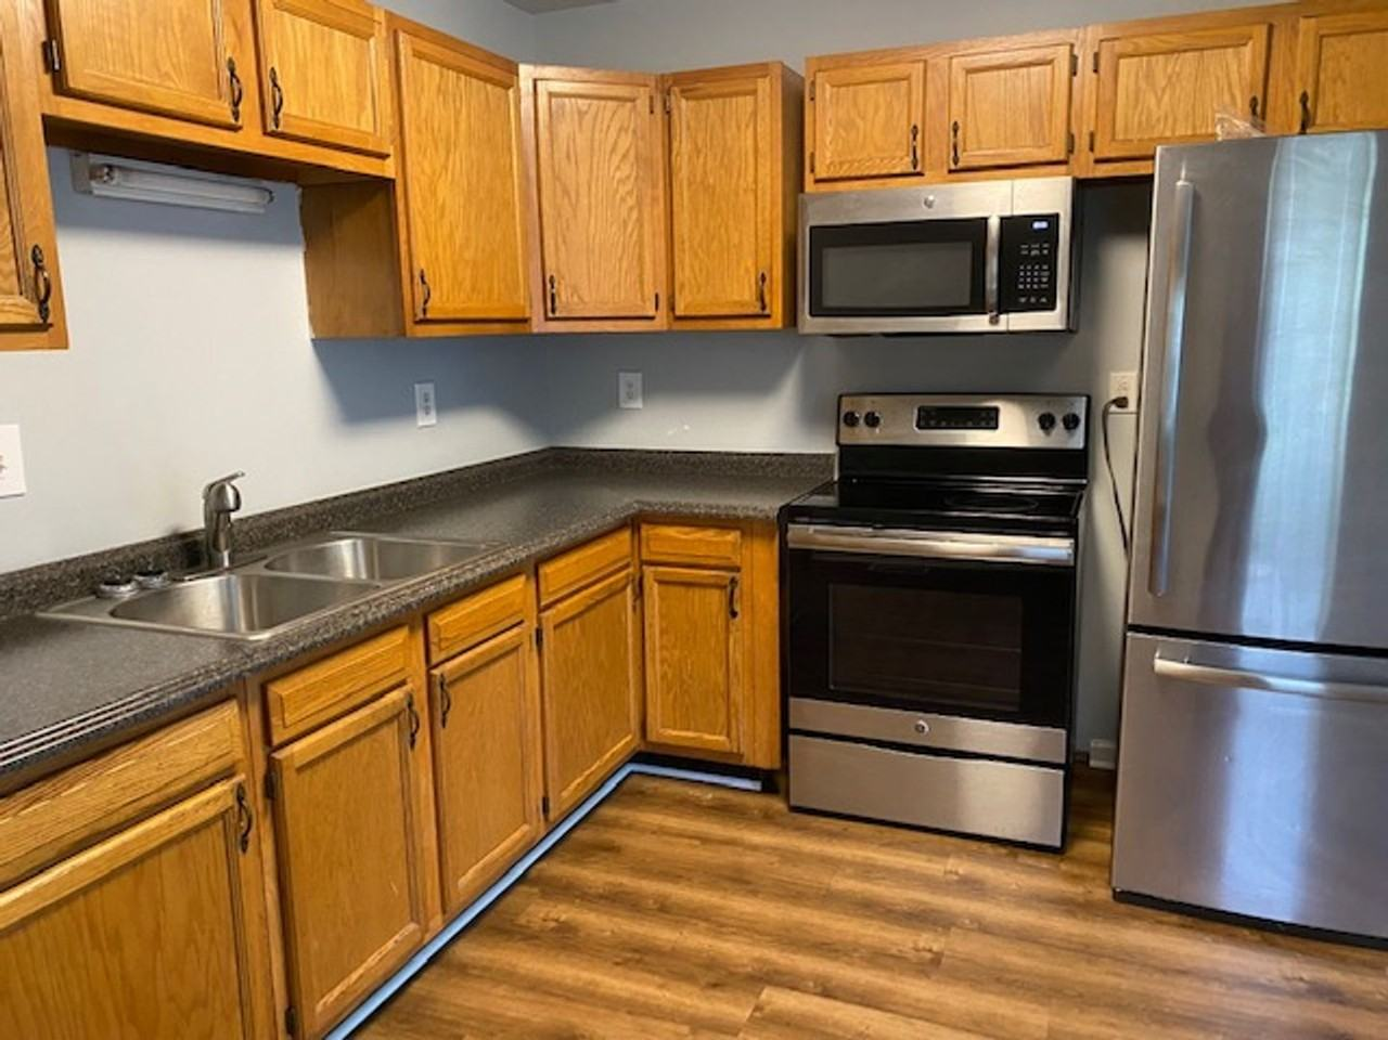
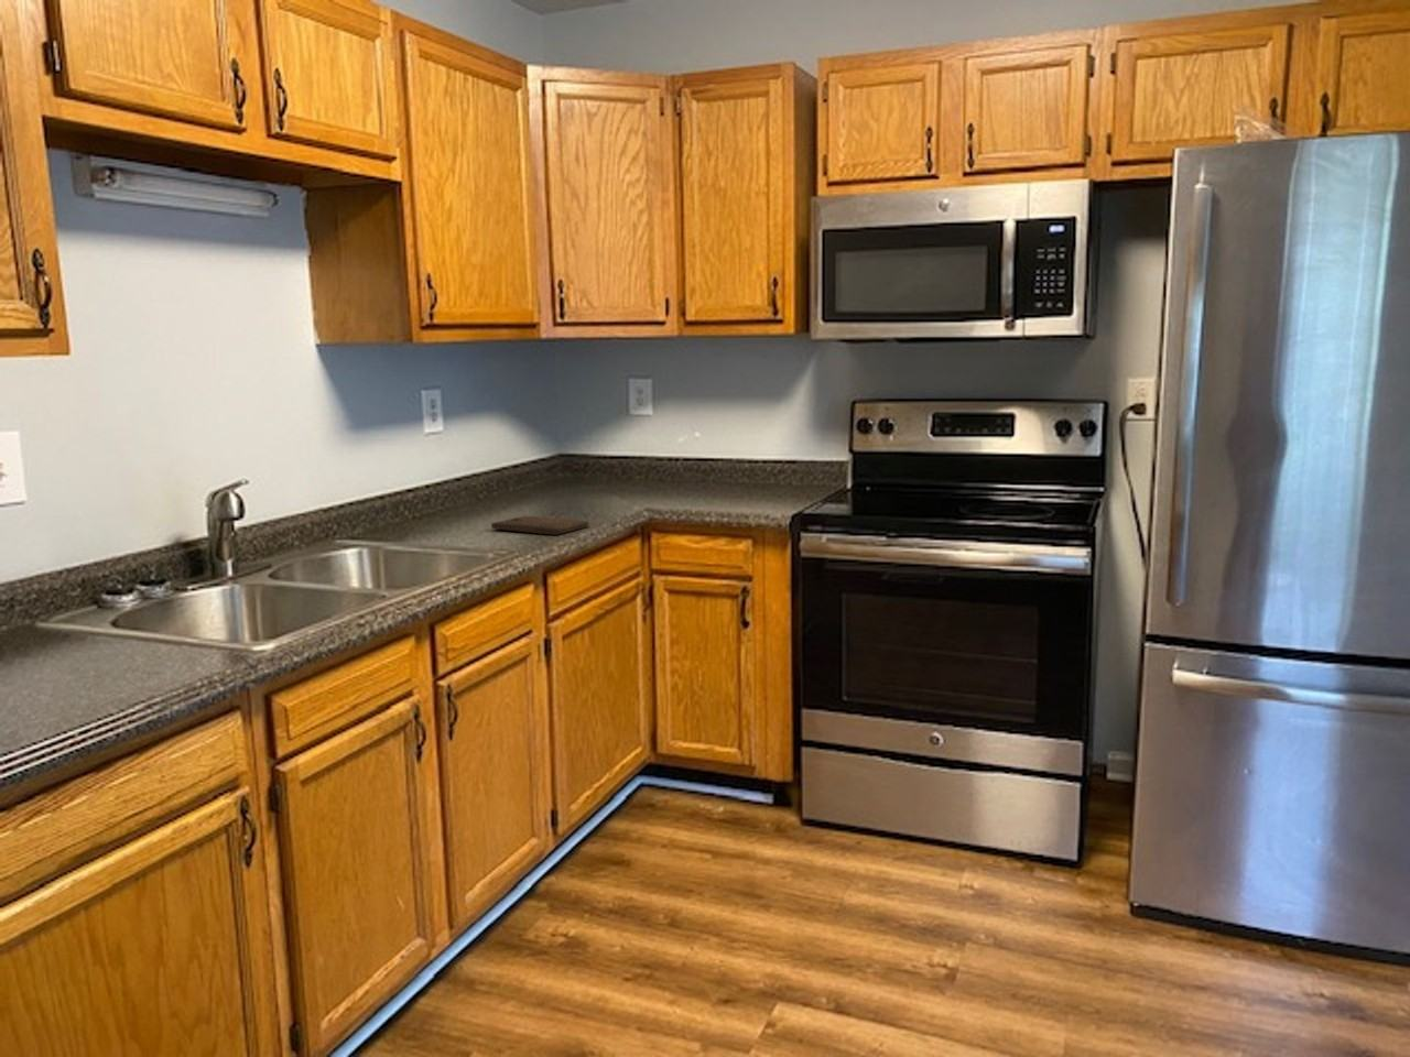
+ cutting board [491,515,590,536]
